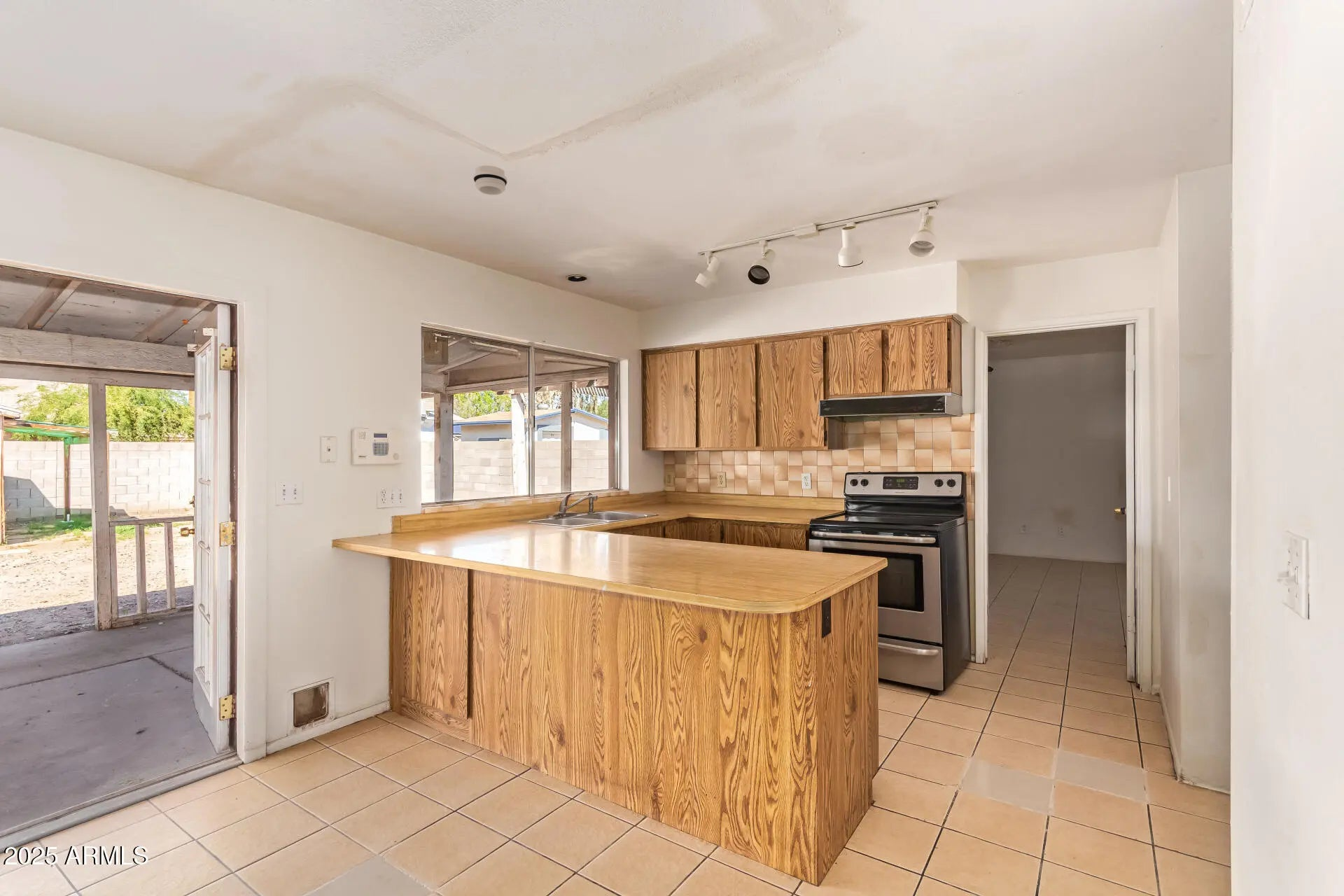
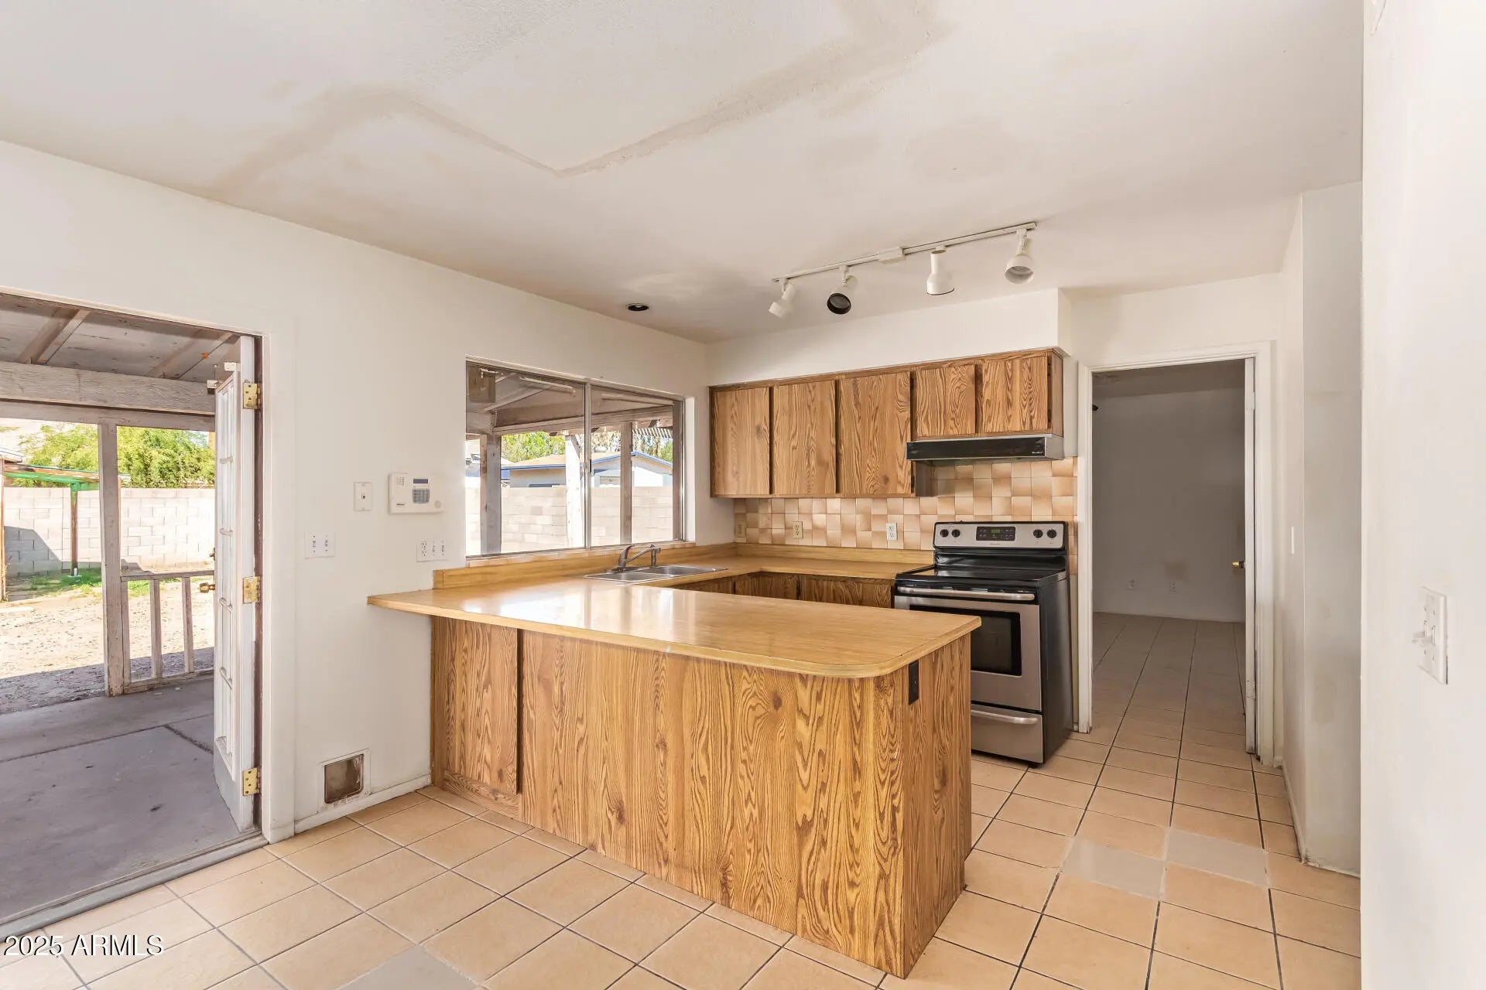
- smoke detector [472,165,508,195]
